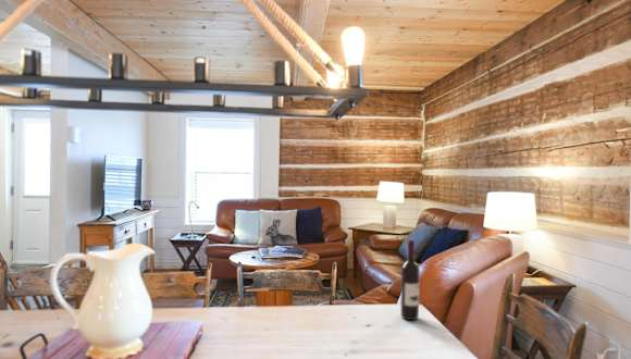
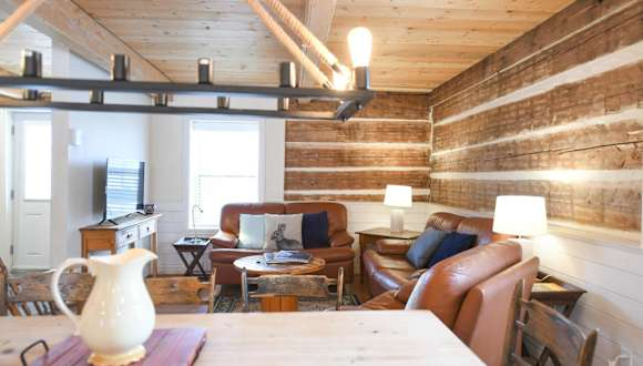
- wine bottle [399,239,421,321]
